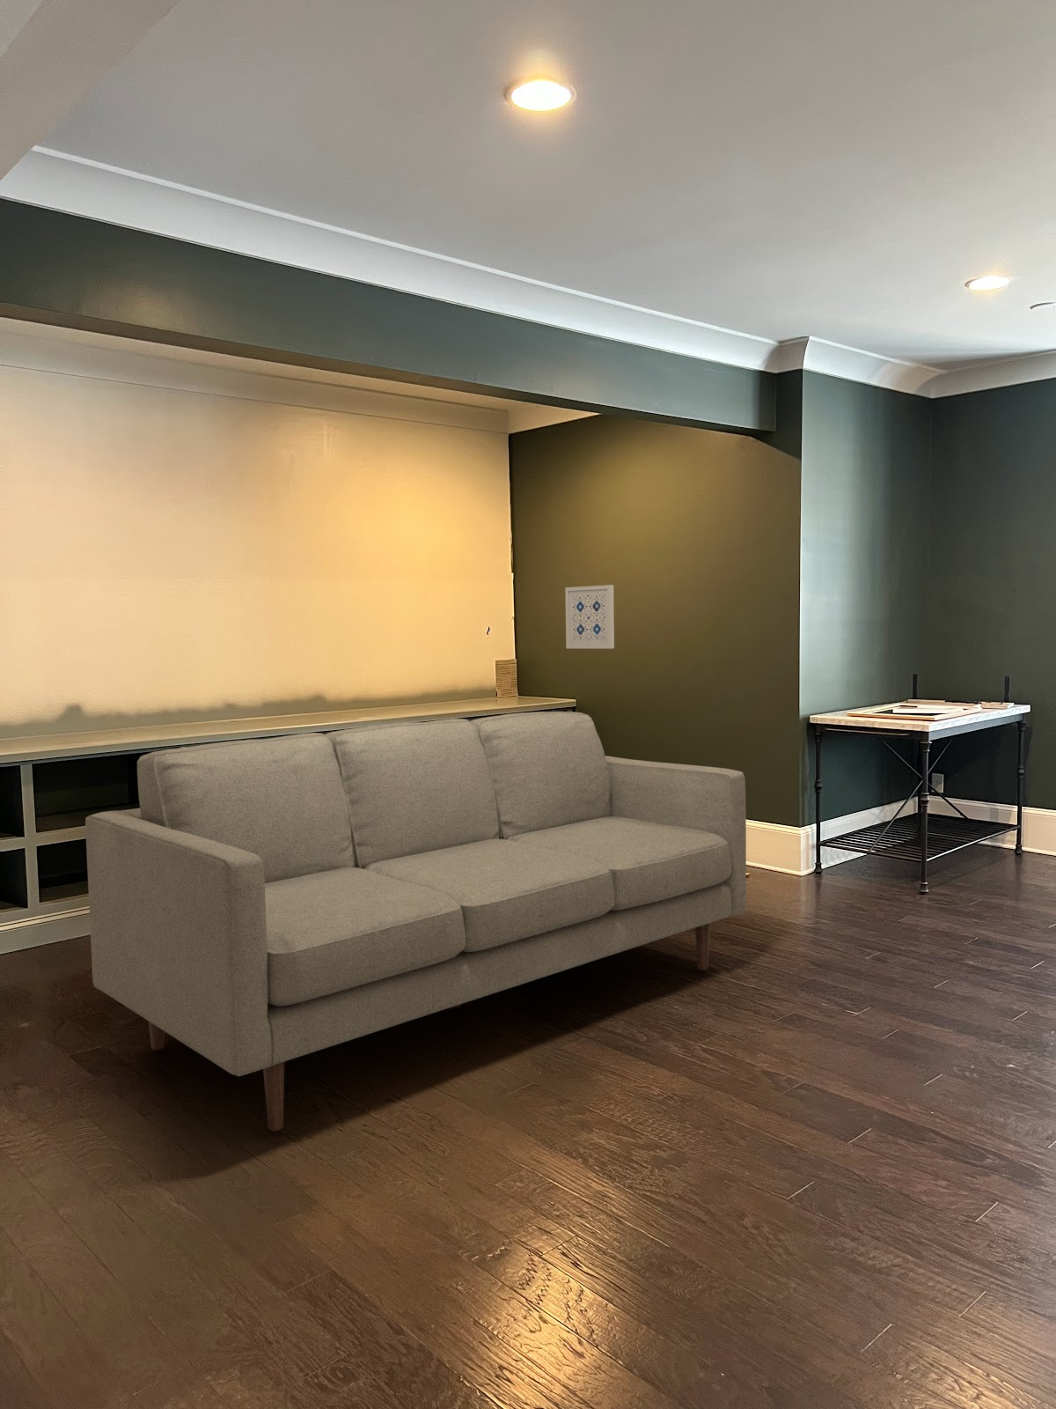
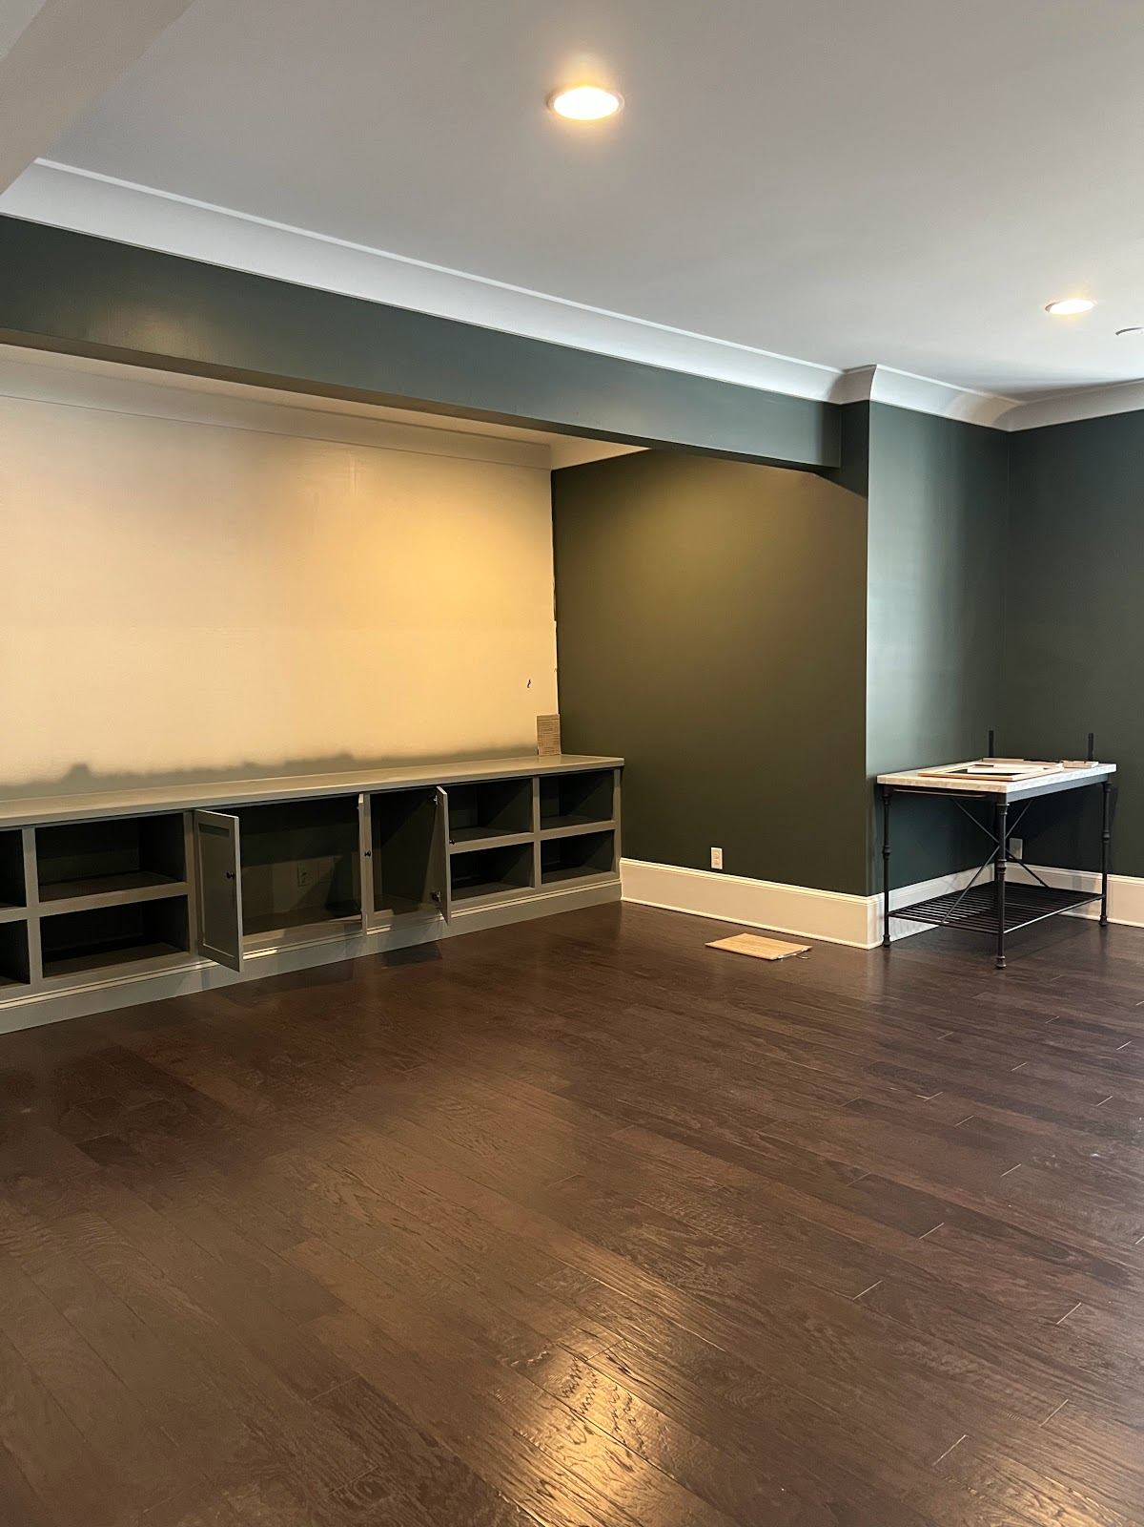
- wall art [565,584,616,649]
- sofa [84,711,748,1132]
